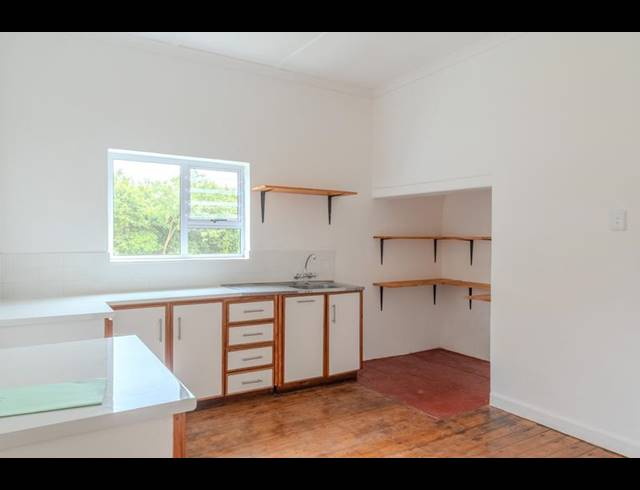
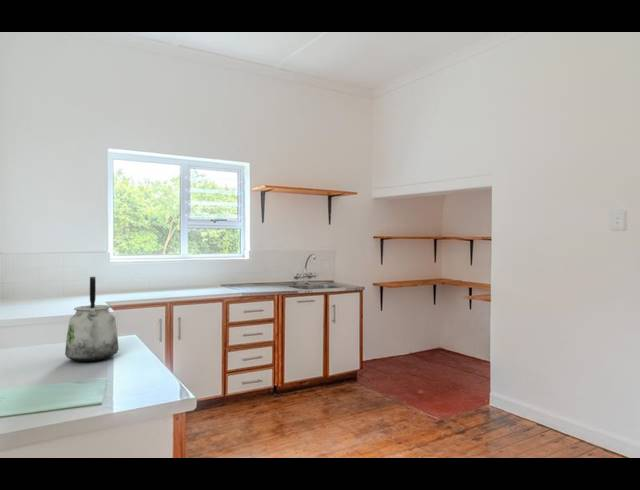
+ kettle [64,276,120,362]
